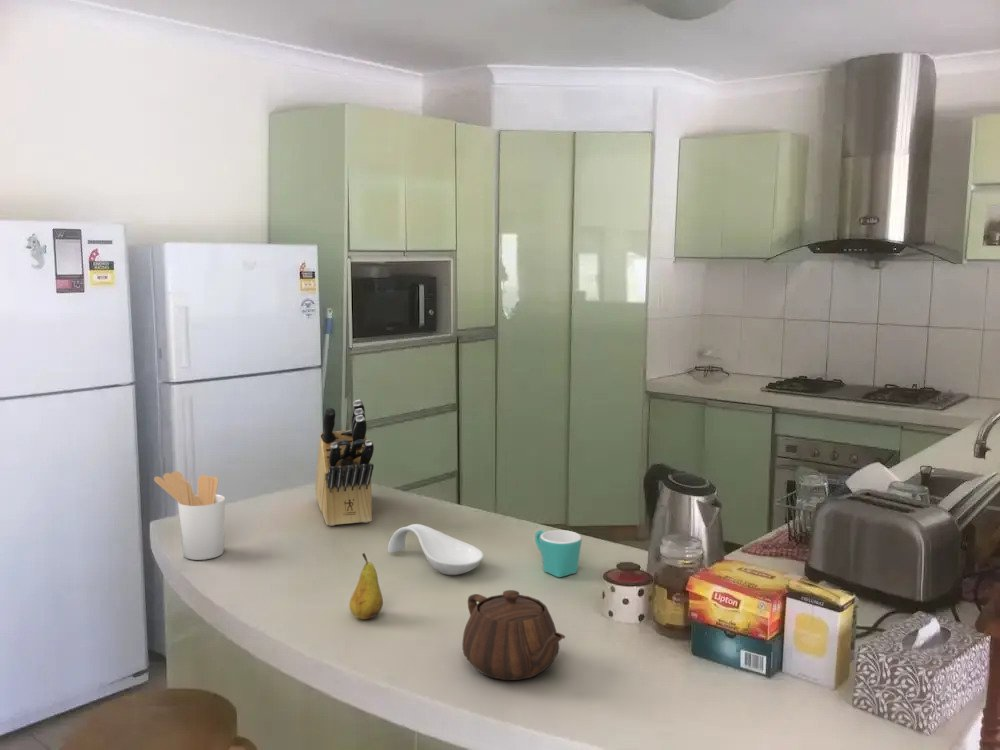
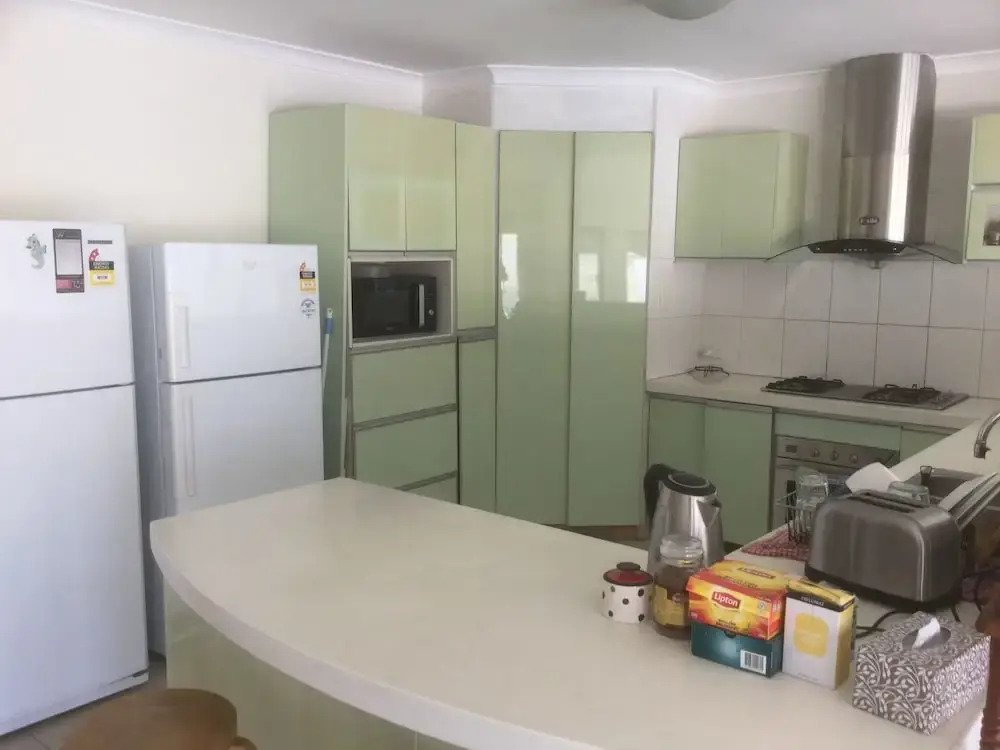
- spoon rest [387,523,485,576]
- knife block [315,399,375,527]
- teapot [462,589,566,681]
- utensil holder [153,470,226,561]
- fruit [348,552,384,620]
- mug [534,529,583,578]
